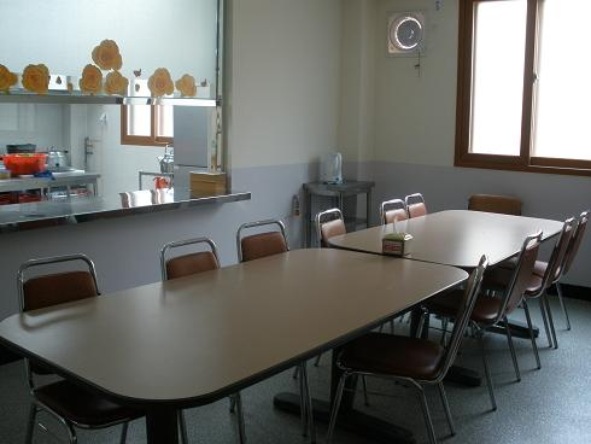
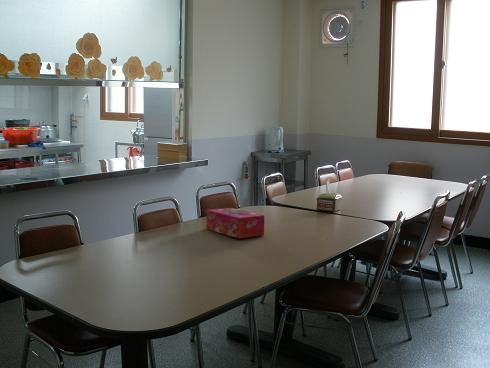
+ tissue box [205,207,265,239]
